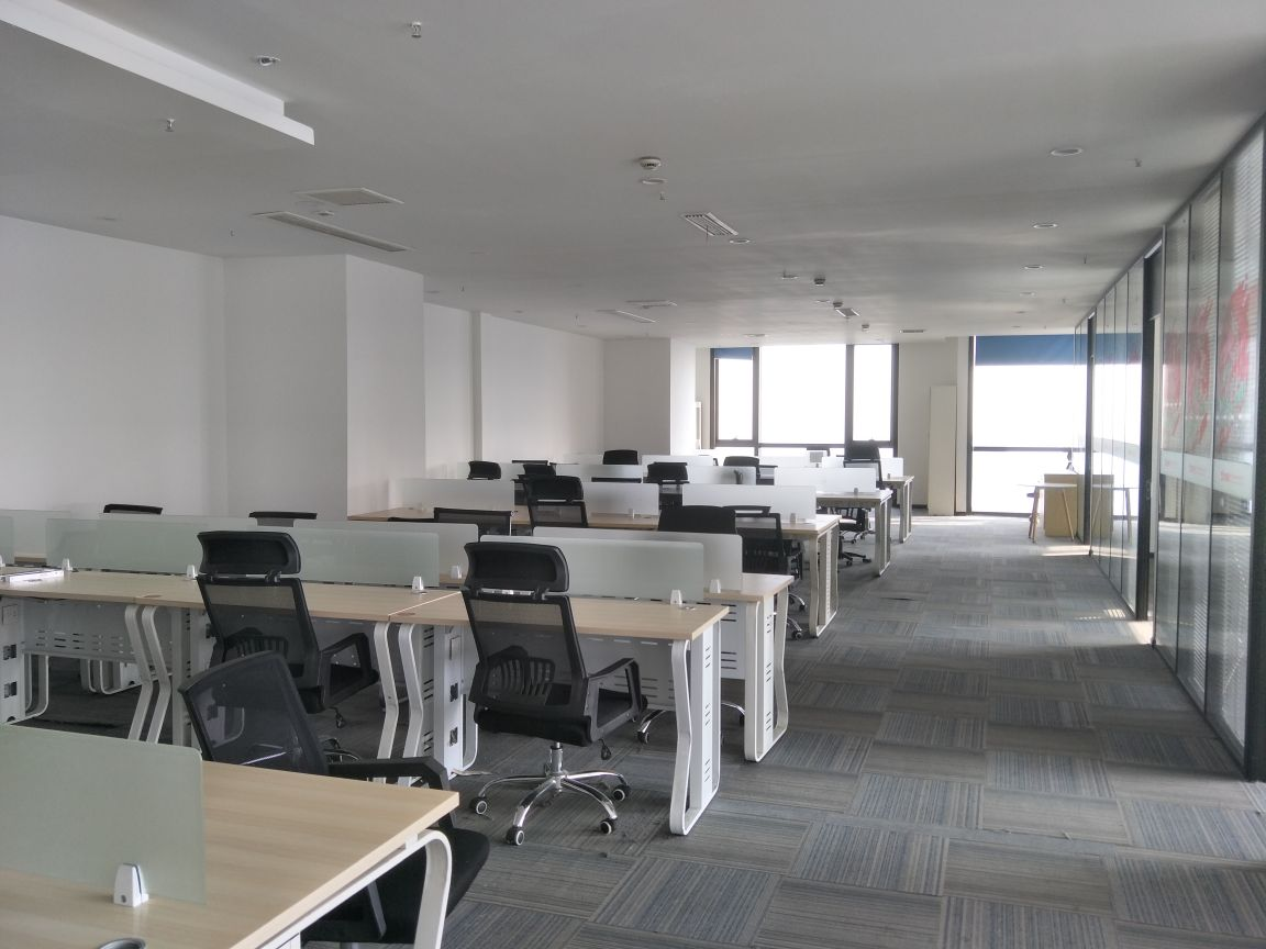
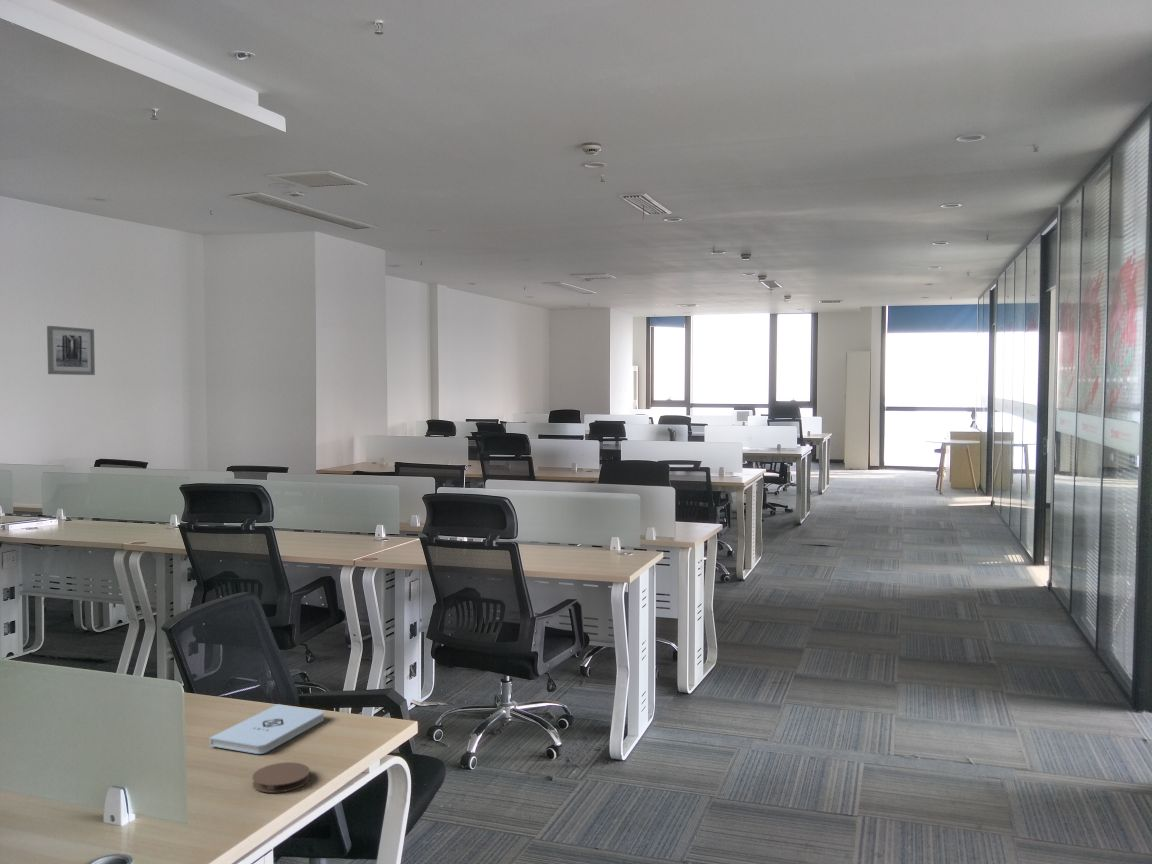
+ notepad [209,703,325,755]
+ coaster [252,761,311,794]
+ wall art [46,325,96,376]
